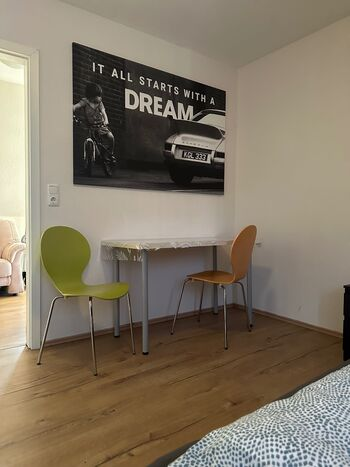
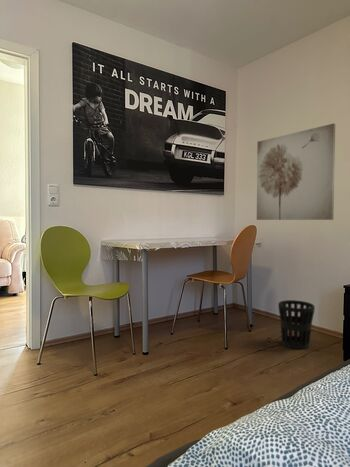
+ wastebasket [277,299,316,350]
+ wall art [256,122,336,221]
